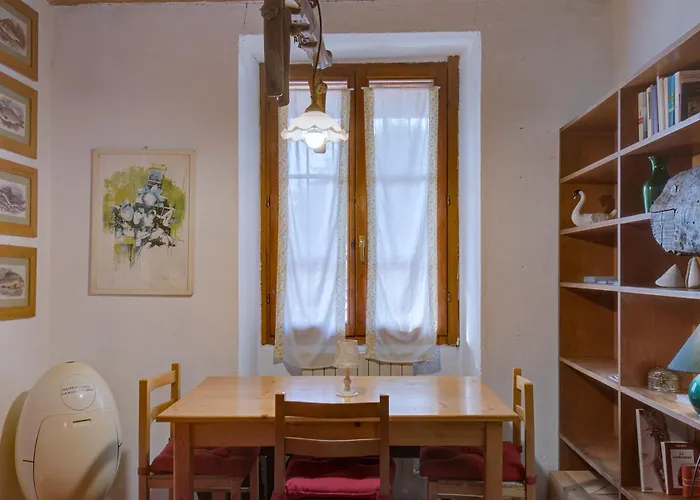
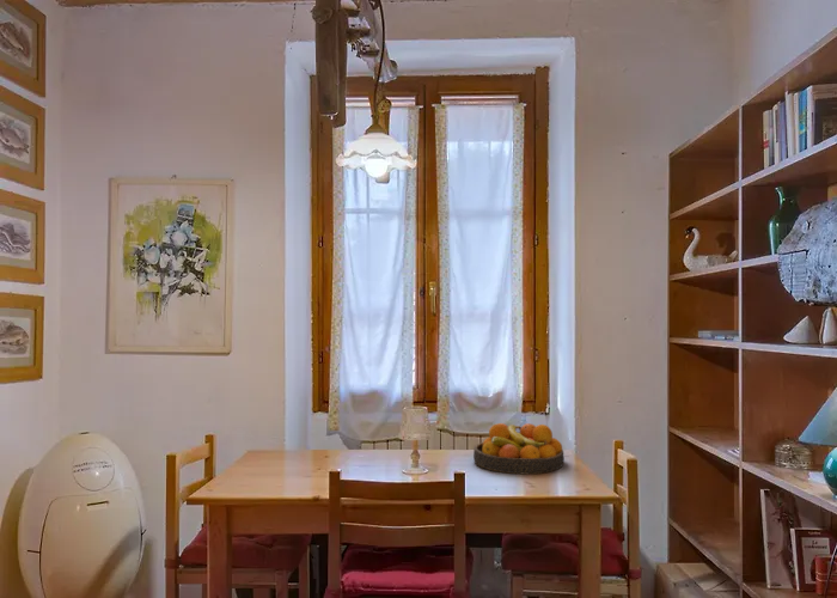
+ fruit bowl [472,422,566,476]
